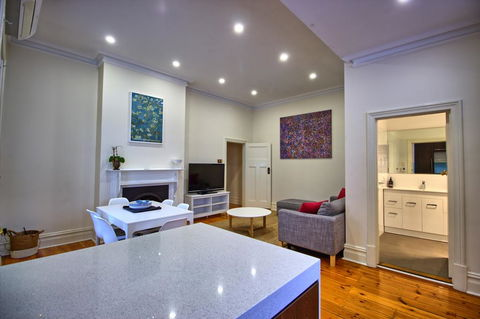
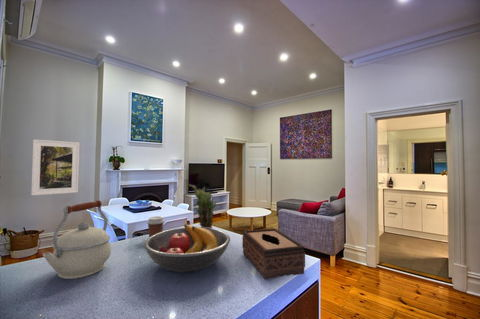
+ fruit bowl [143,223,231,273]
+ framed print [30,139,80,196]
+ kettle [42,200,112,280]
+ tissue box [241,228,306,280]
+ coffee cup [146,215,166,238]
+ potted plant [188,183,222,229]
